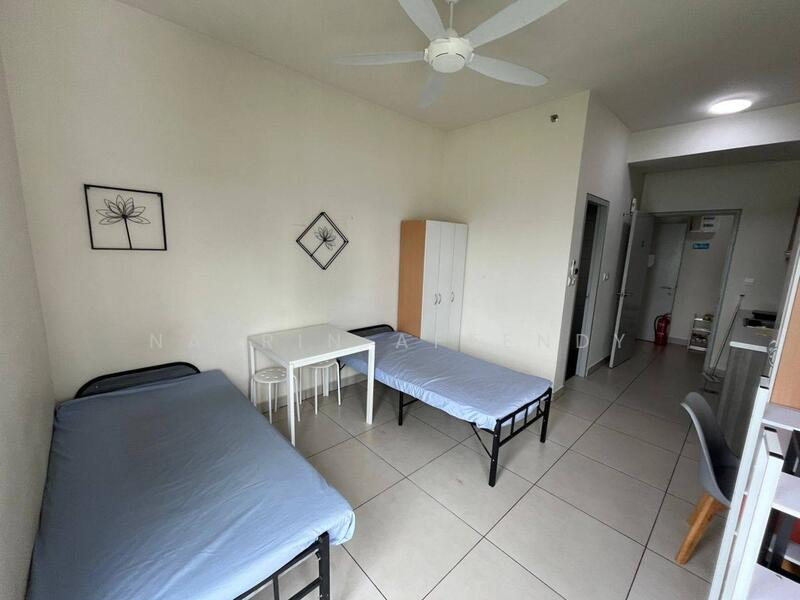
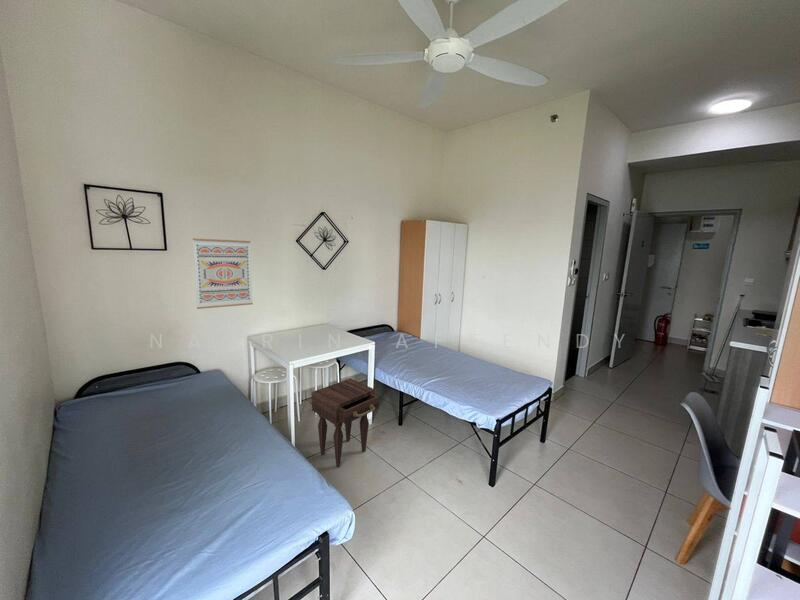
+ nightstand [311,377,380,468]
+ wall art [192,237,254,310]
